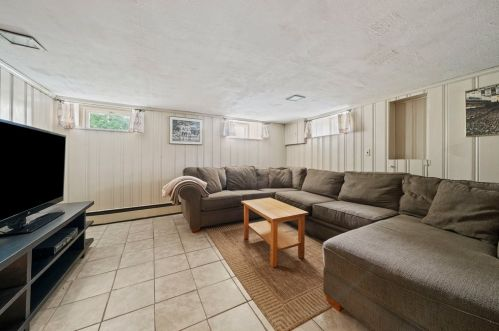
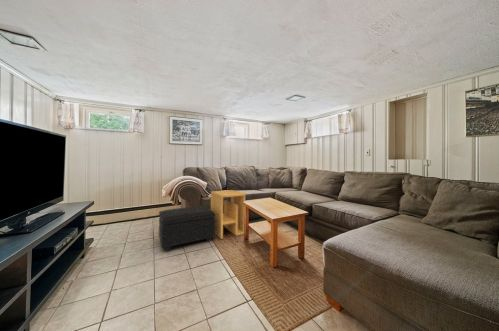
+ footstool [158,205,216,252]
+ side table [210,189,246,240]
